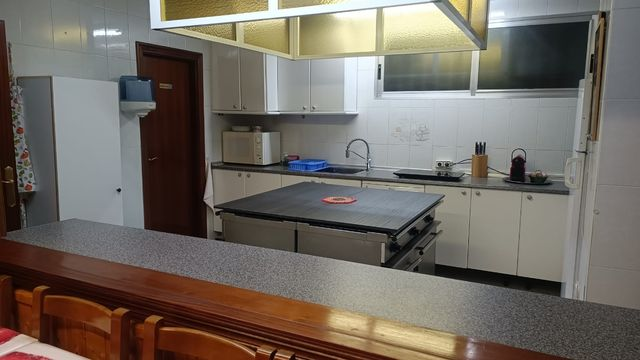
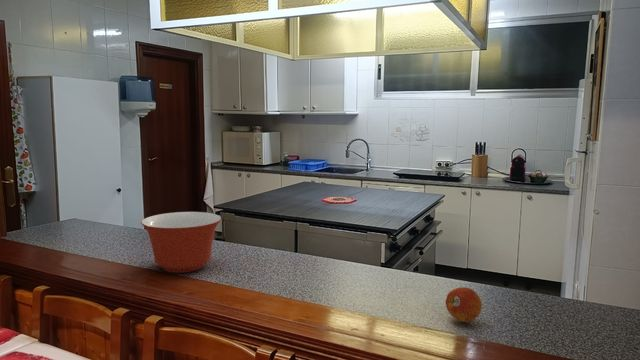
+ fruit [445,286,483,323]
+ mixing bowl [140,211,222,274]
